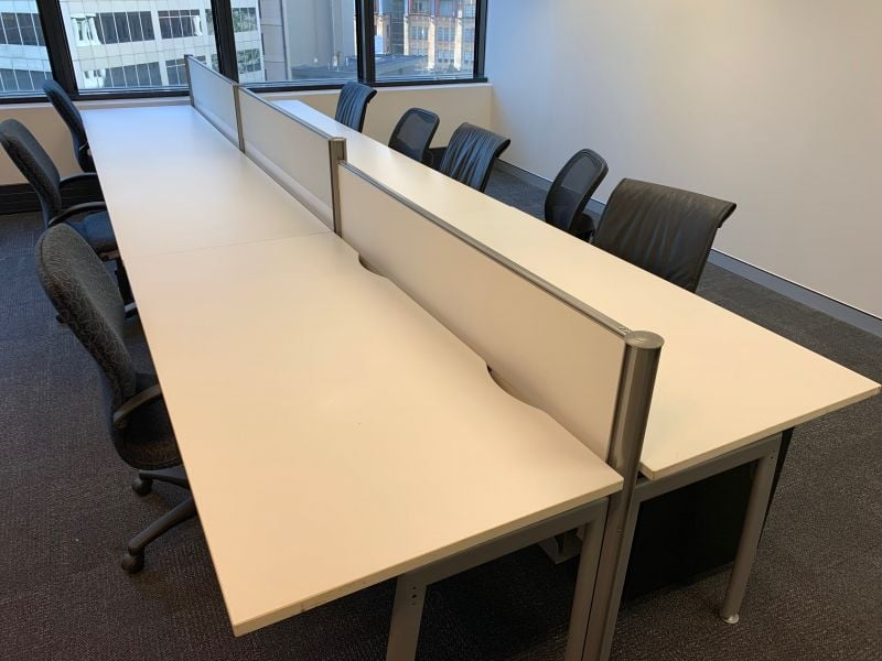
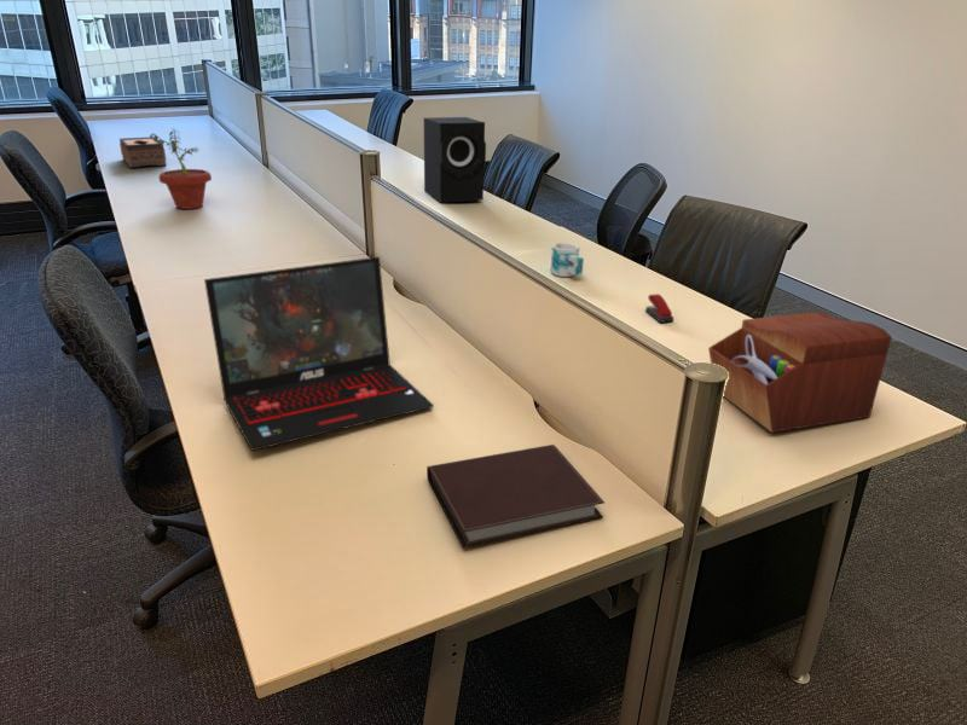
+ sewing box [707,311,893,434]
+ notebook [425,443,606,549]
+ stapler [644,292,676,324]
+ tissue box [118,137,168,168]
+ speaker [423,116,487,204]
+ potted plant [149,127,213,210]
+ laptop [203,255,435,452]
+ mug [550,242,585,278]
